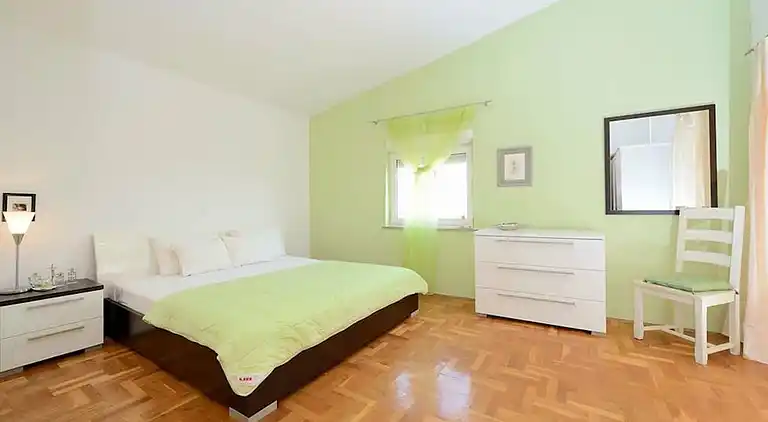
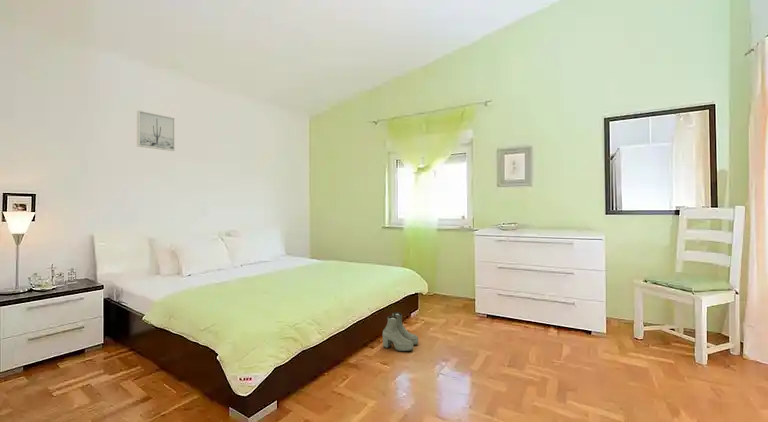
+ wall art [136,110,176,152]
+ boots [381,311,419,352]
